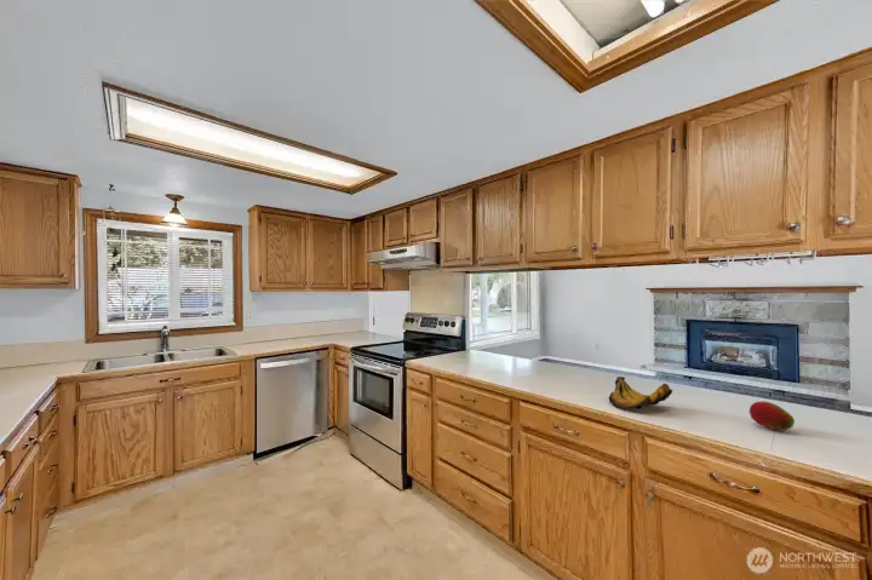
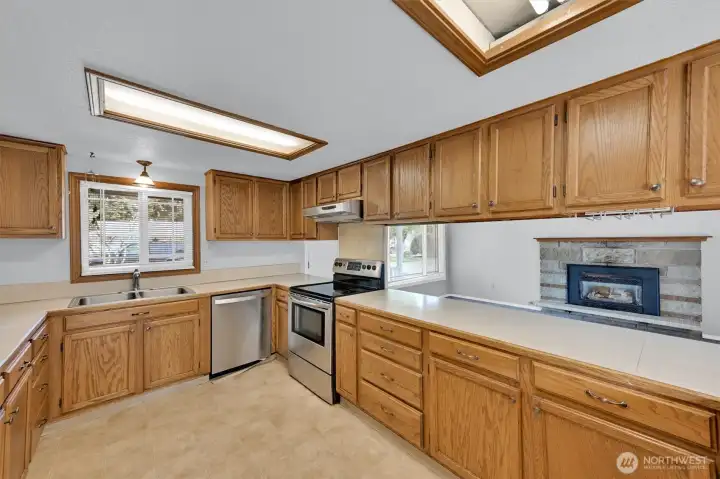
- fruit [748,401,796,431]
- banana bunch [608,375,673,410]
